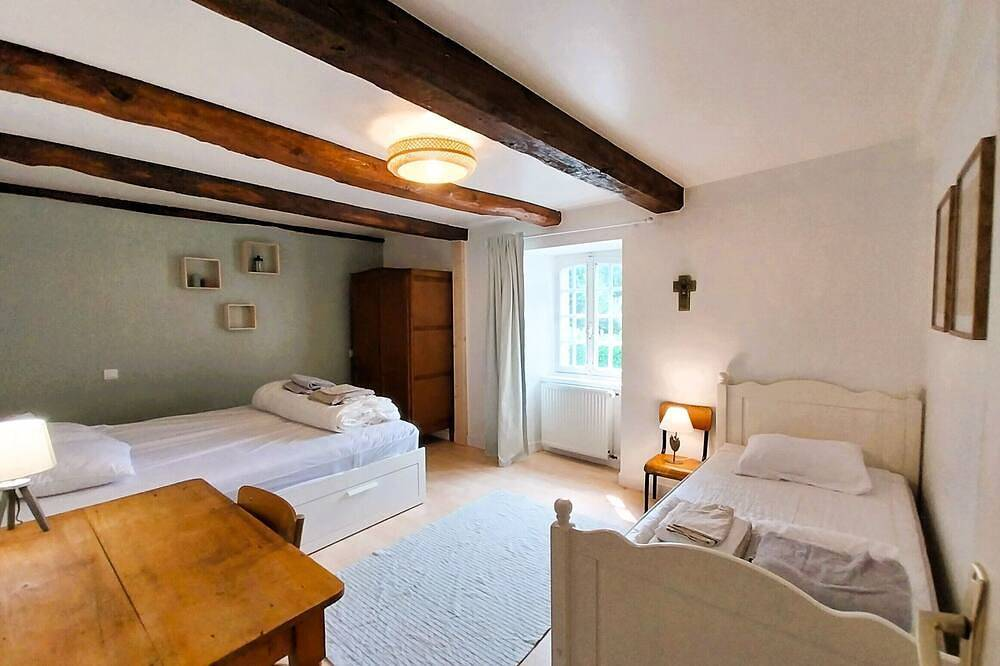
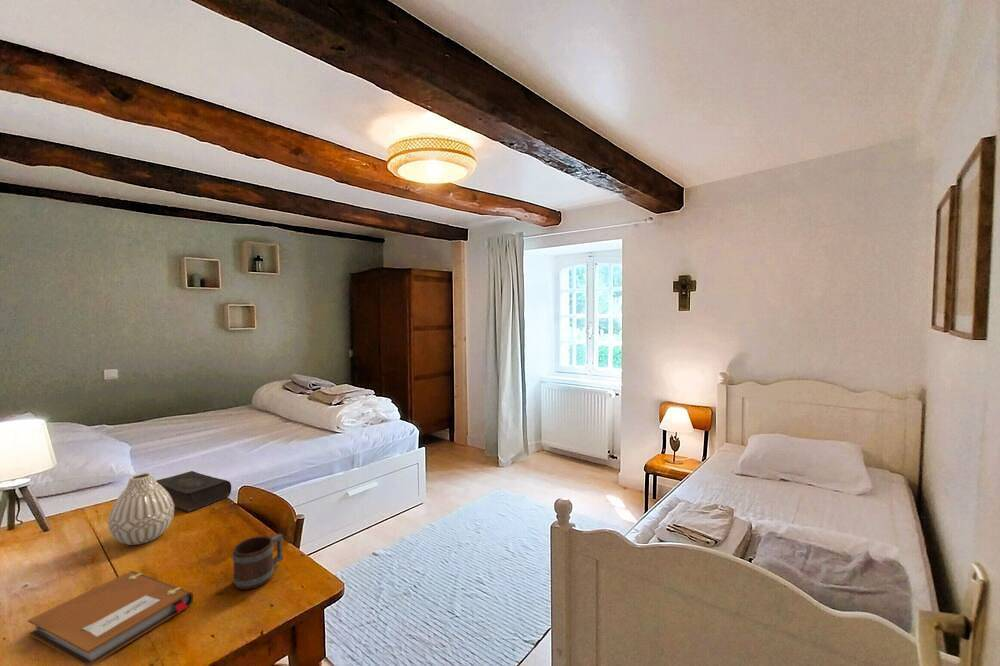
+ vase [107,472,175,546]
+ mug [232,533,284,590]
+ notebook [27,570,194,666]
+ book [156,470,232,513]
